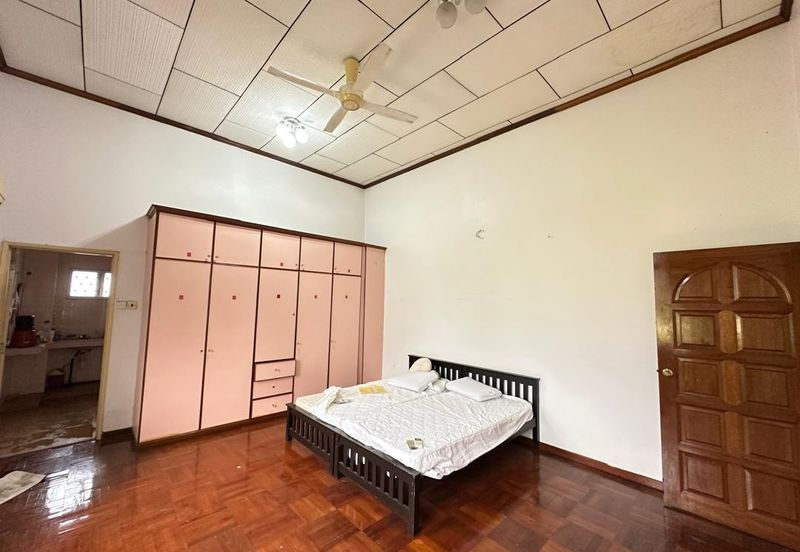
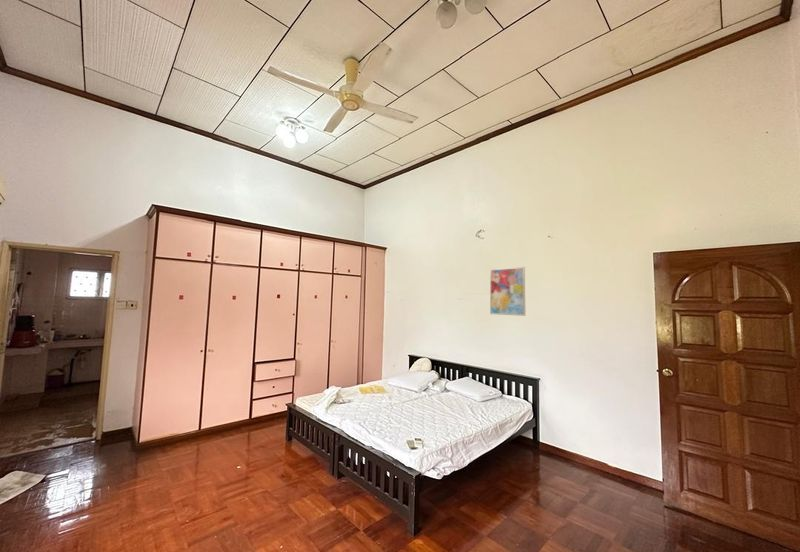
+ wall art [489,266,526,317]
